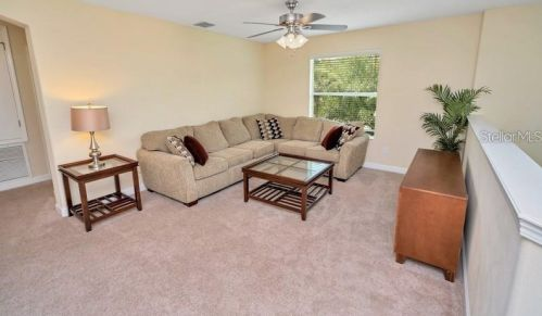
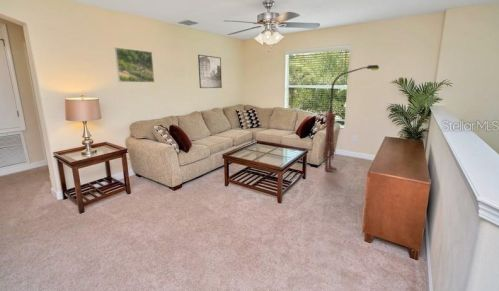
+ floor lamp [322,64,380,173]
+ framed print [114,47,155,83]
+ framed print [197,54,223,89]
